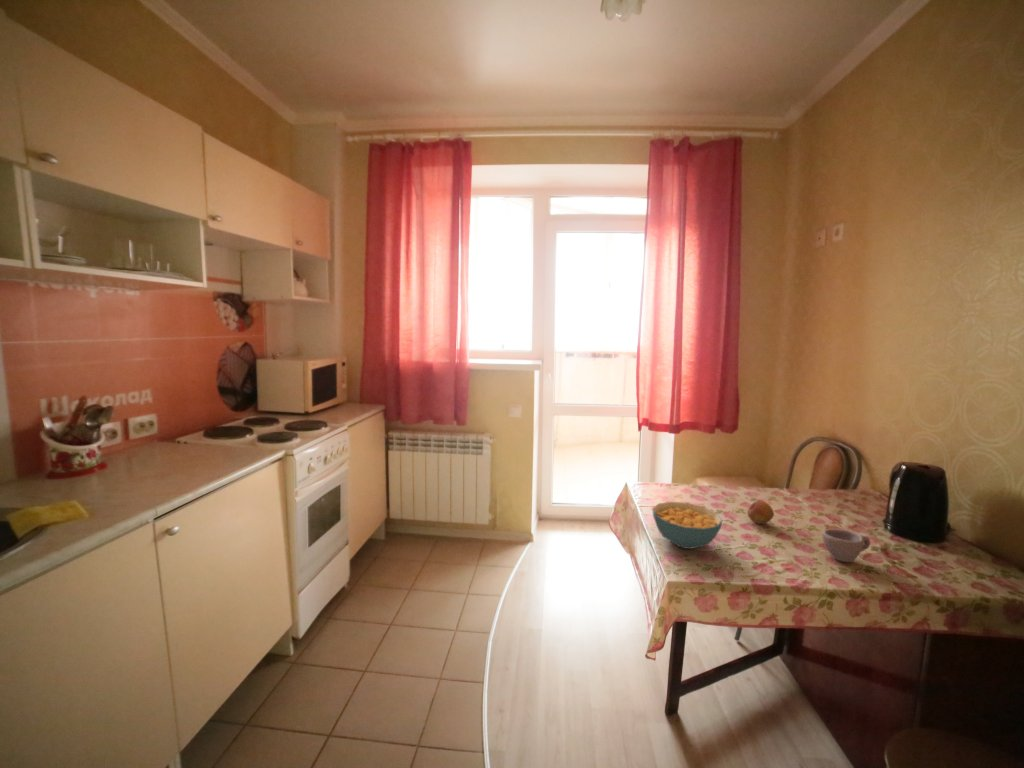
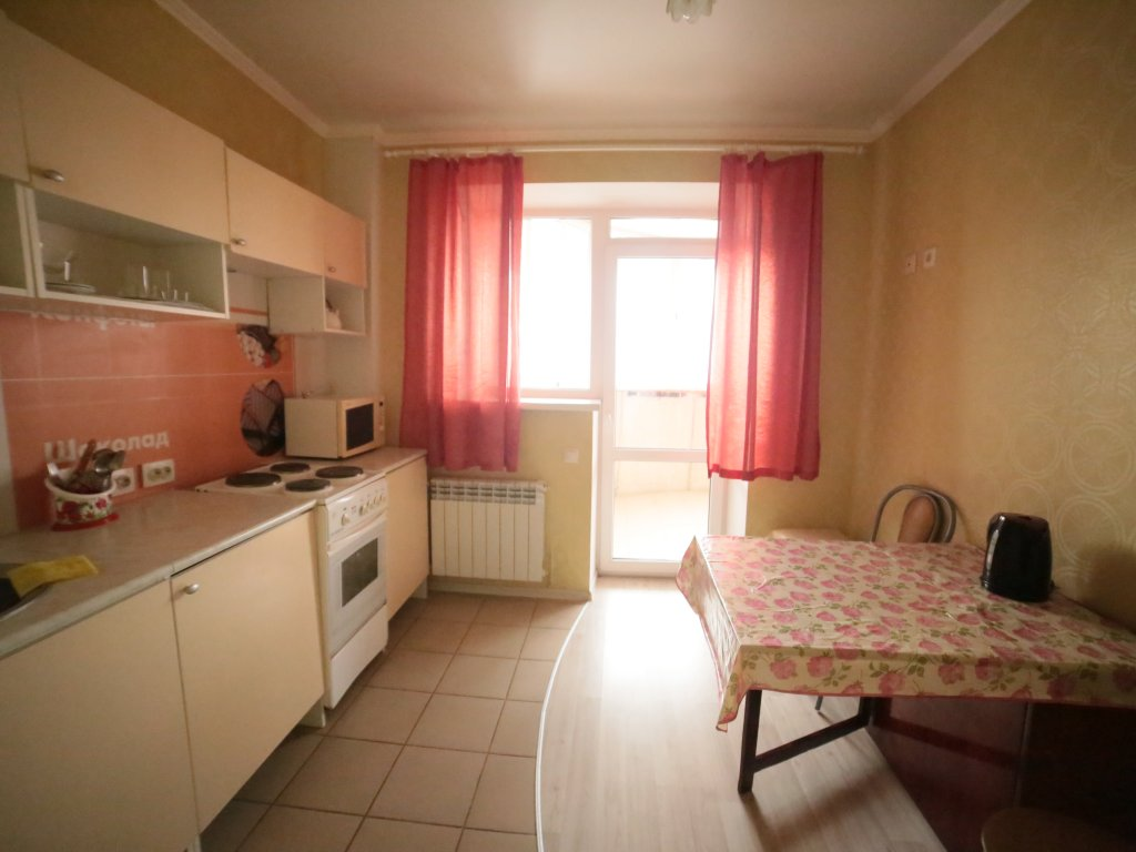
- cereal bowl [651,501,723,550]
- fruit [746,500,775,525]
- cup [821,528,871,563]
